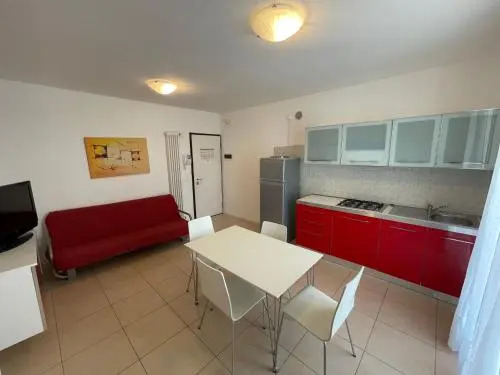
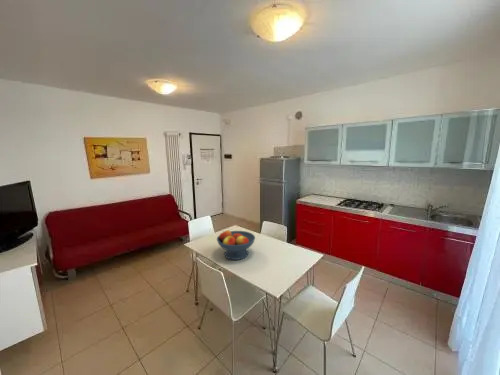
+ fruit bowl [216,229,256,261]
